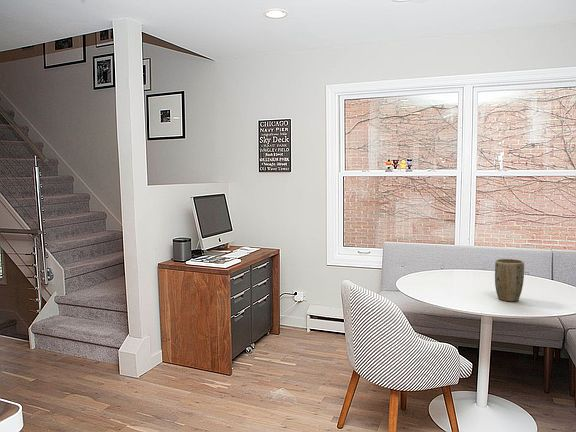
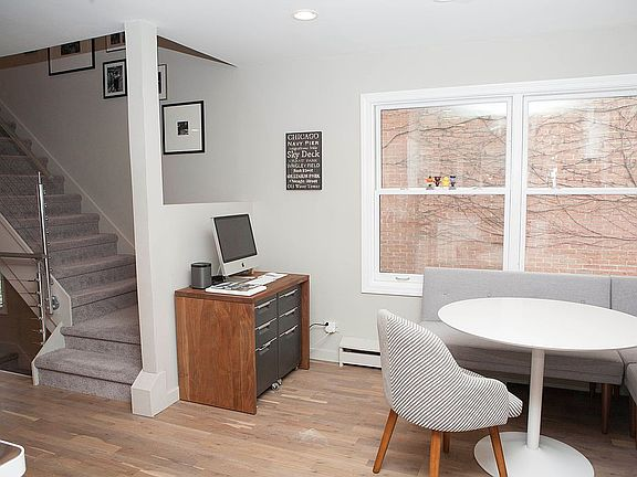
- plant pot [494,258,525,302]
